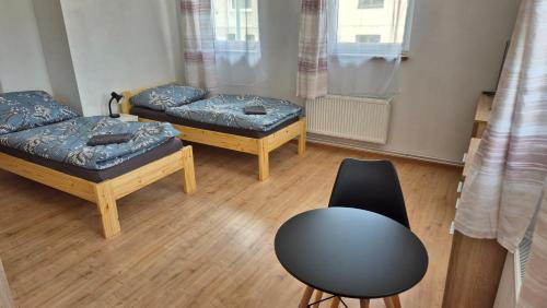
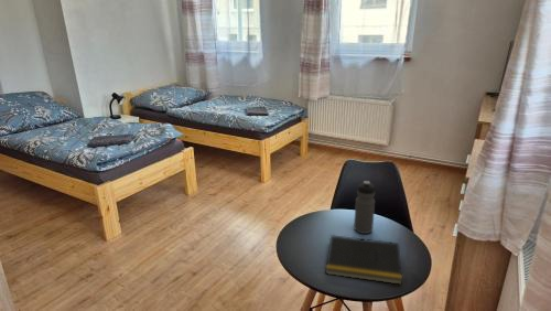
+ water bottle [353,180,376,235]
+ notepad [325,234,403,286]
